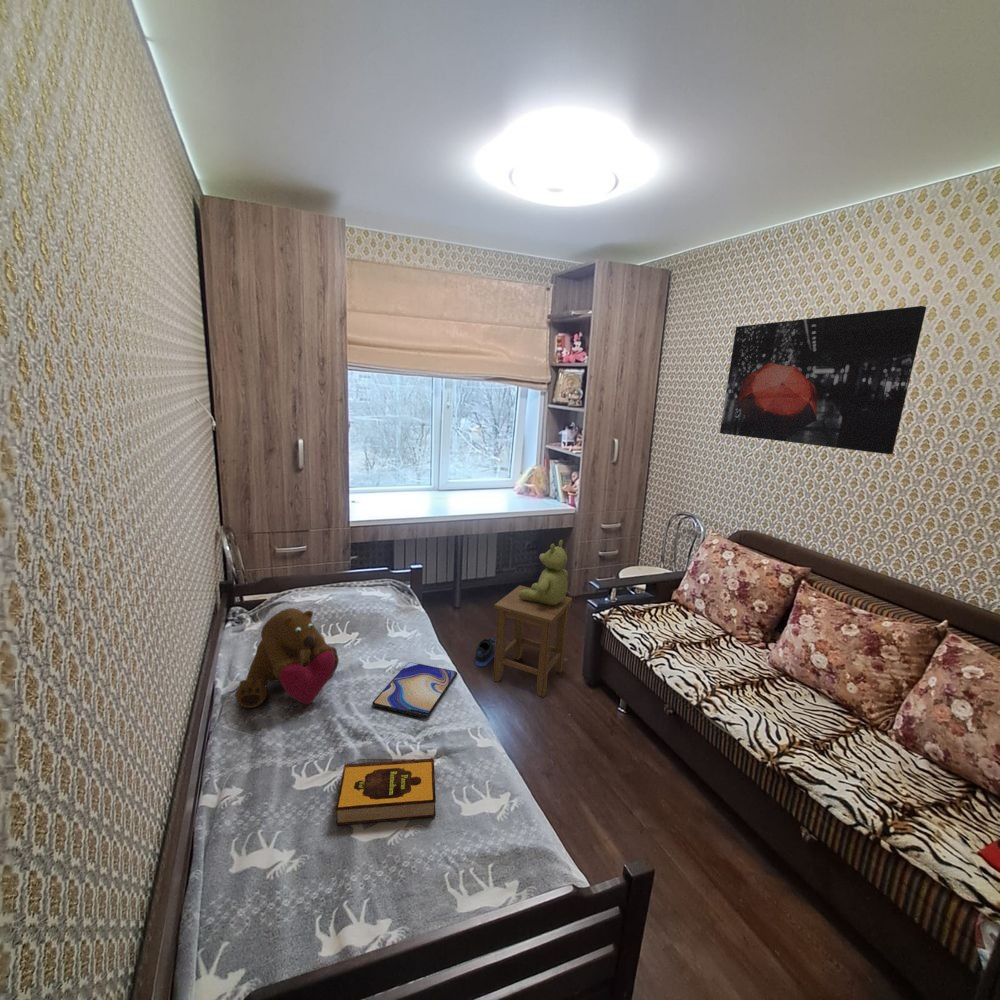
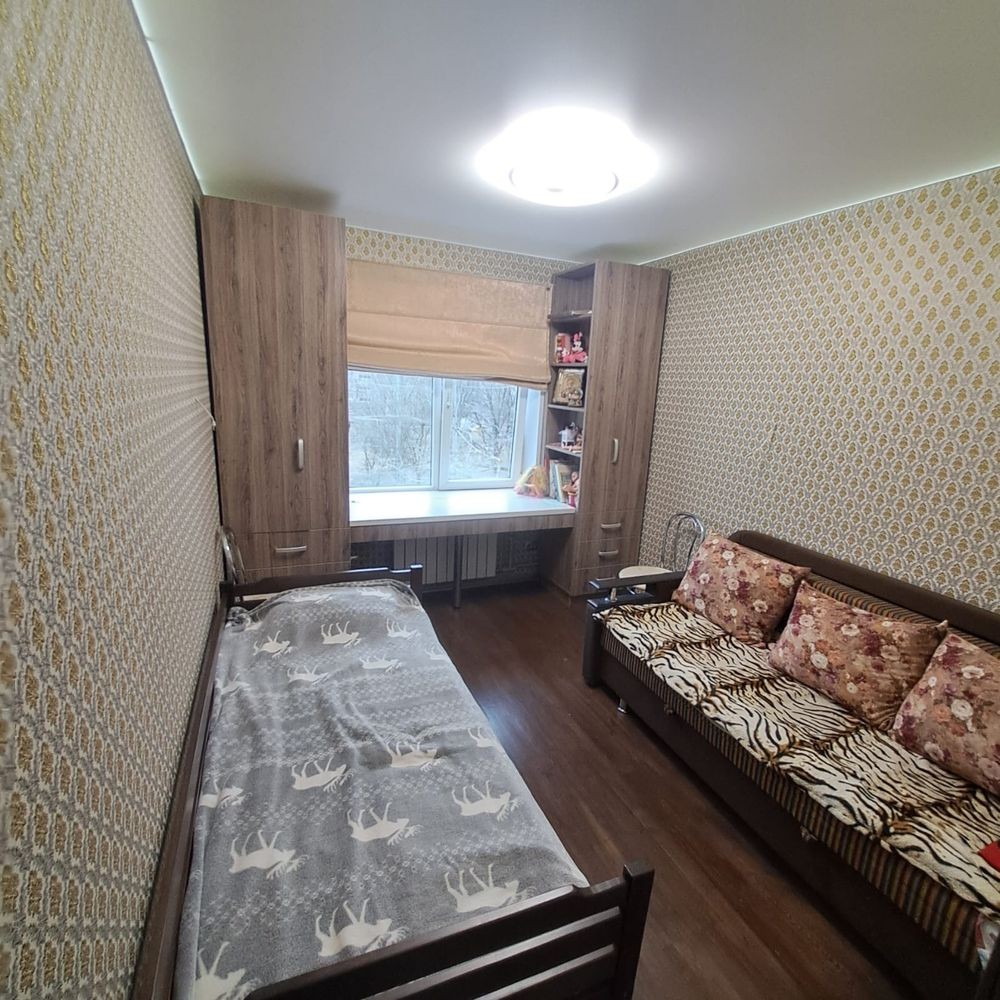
- stool [492,584,574,698]
- wall art [719,305,927,455]
- hardback book [335,756,437,826]
- sneaker [474,637,496,667]
- stuffed bear [519,539,569,605]
- tablet [371,661,458,719]
- bear [235,607,340,709]
